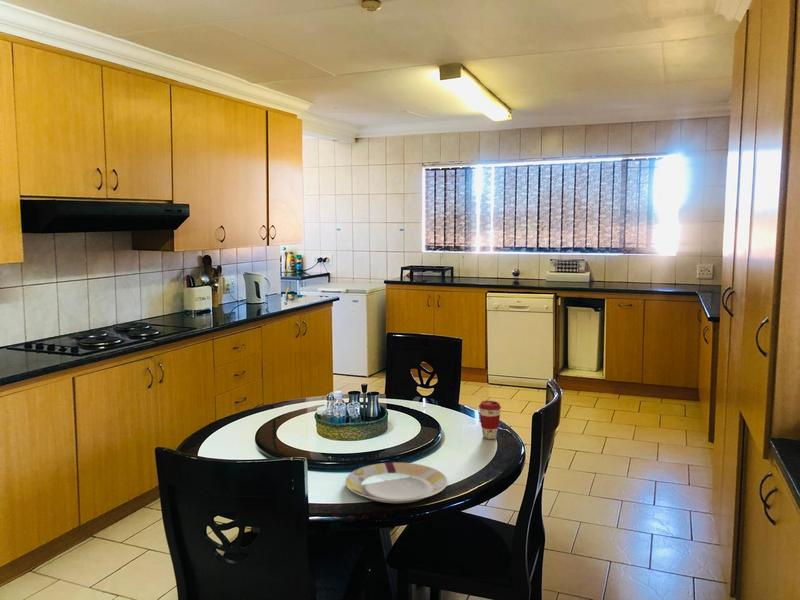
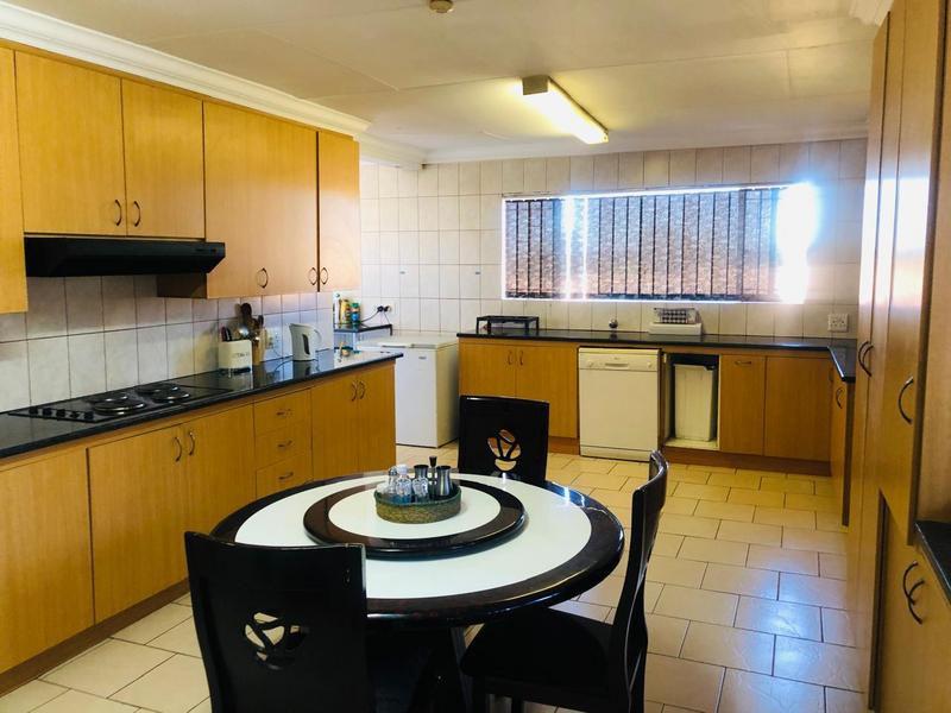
- coffee cup [478,400,502,440]
- plate [344,462,449,504]
